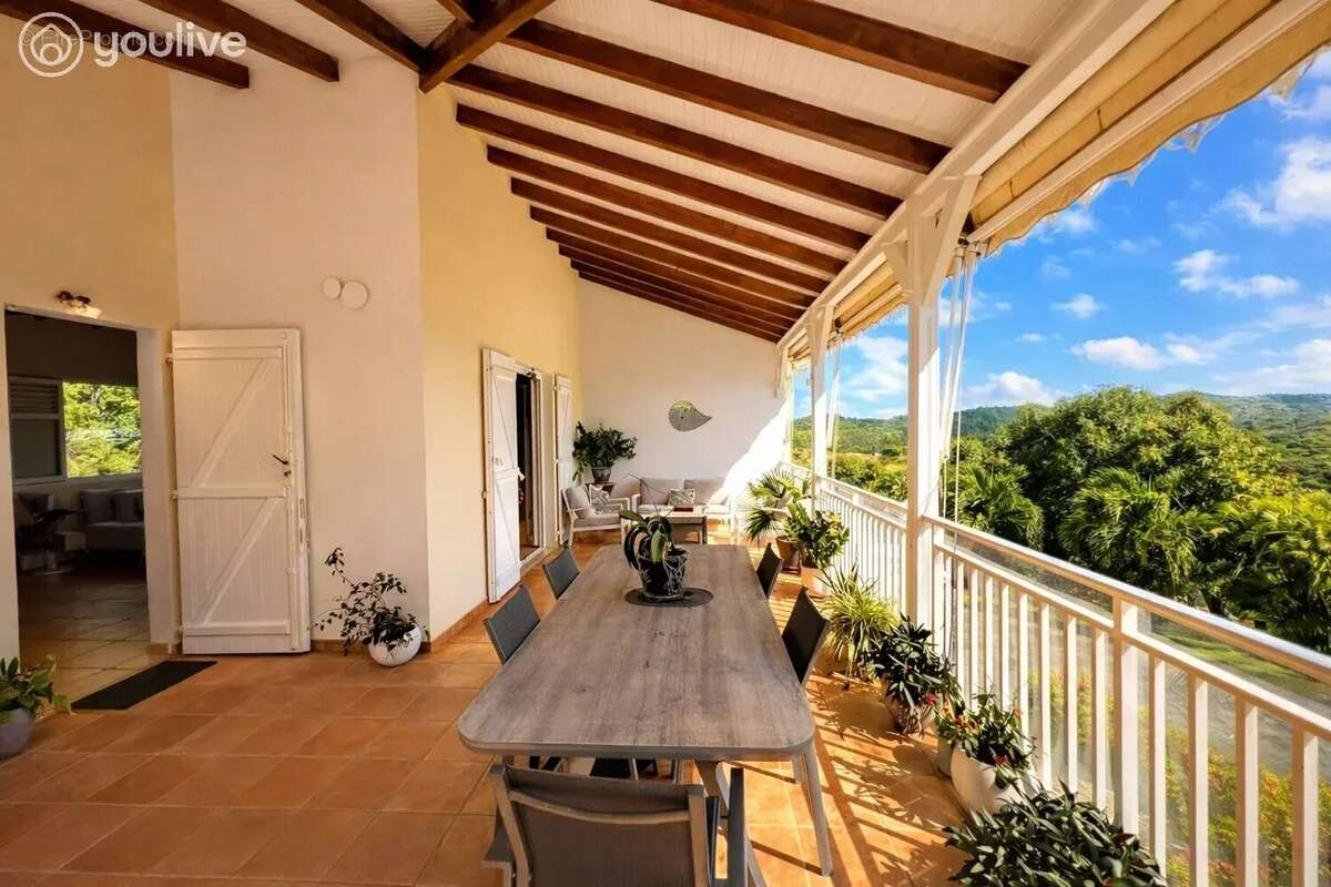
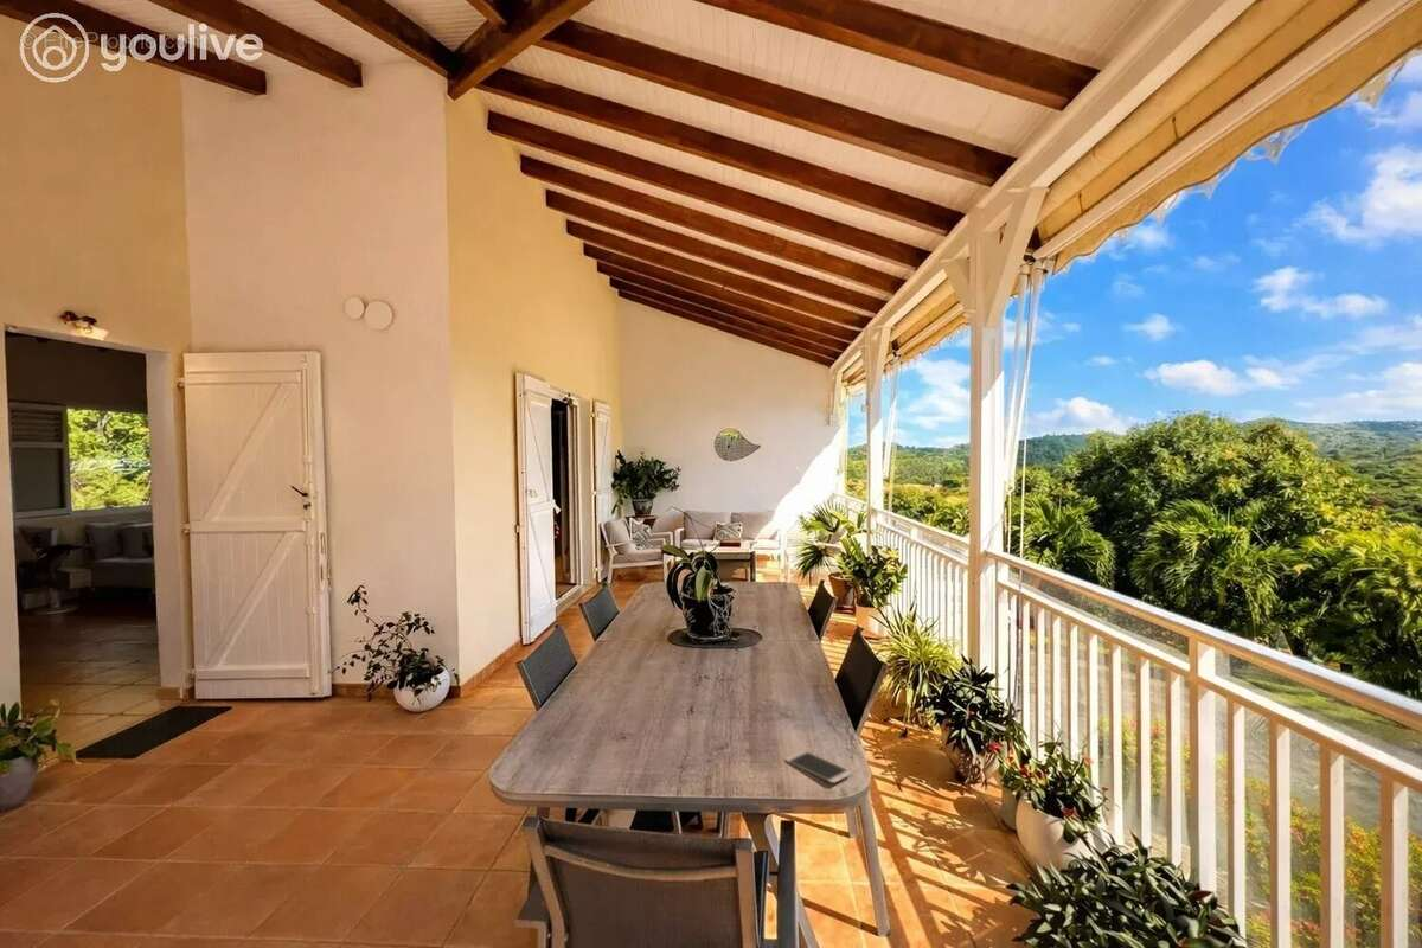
+ smartphone [784,750,853,783]
